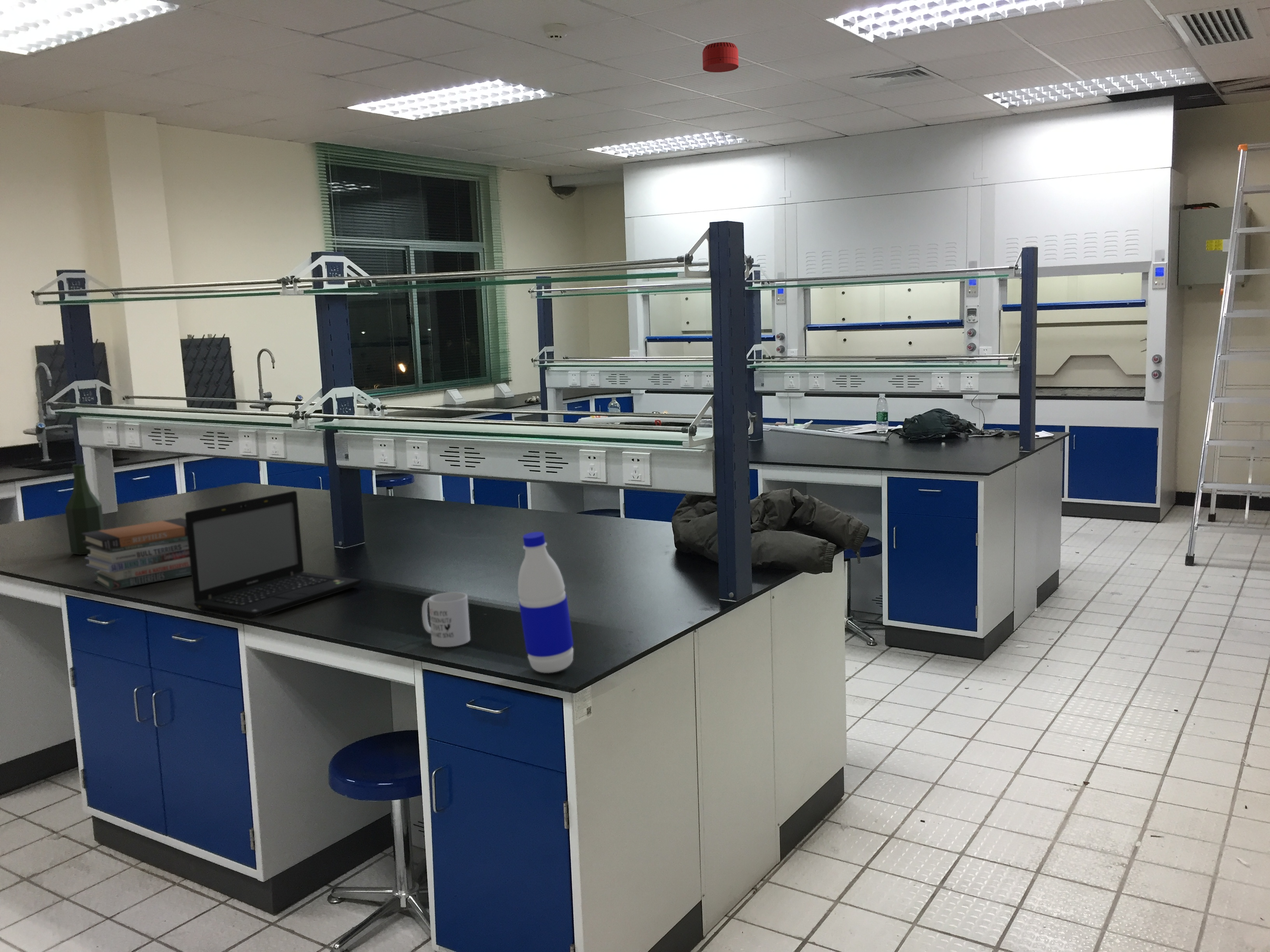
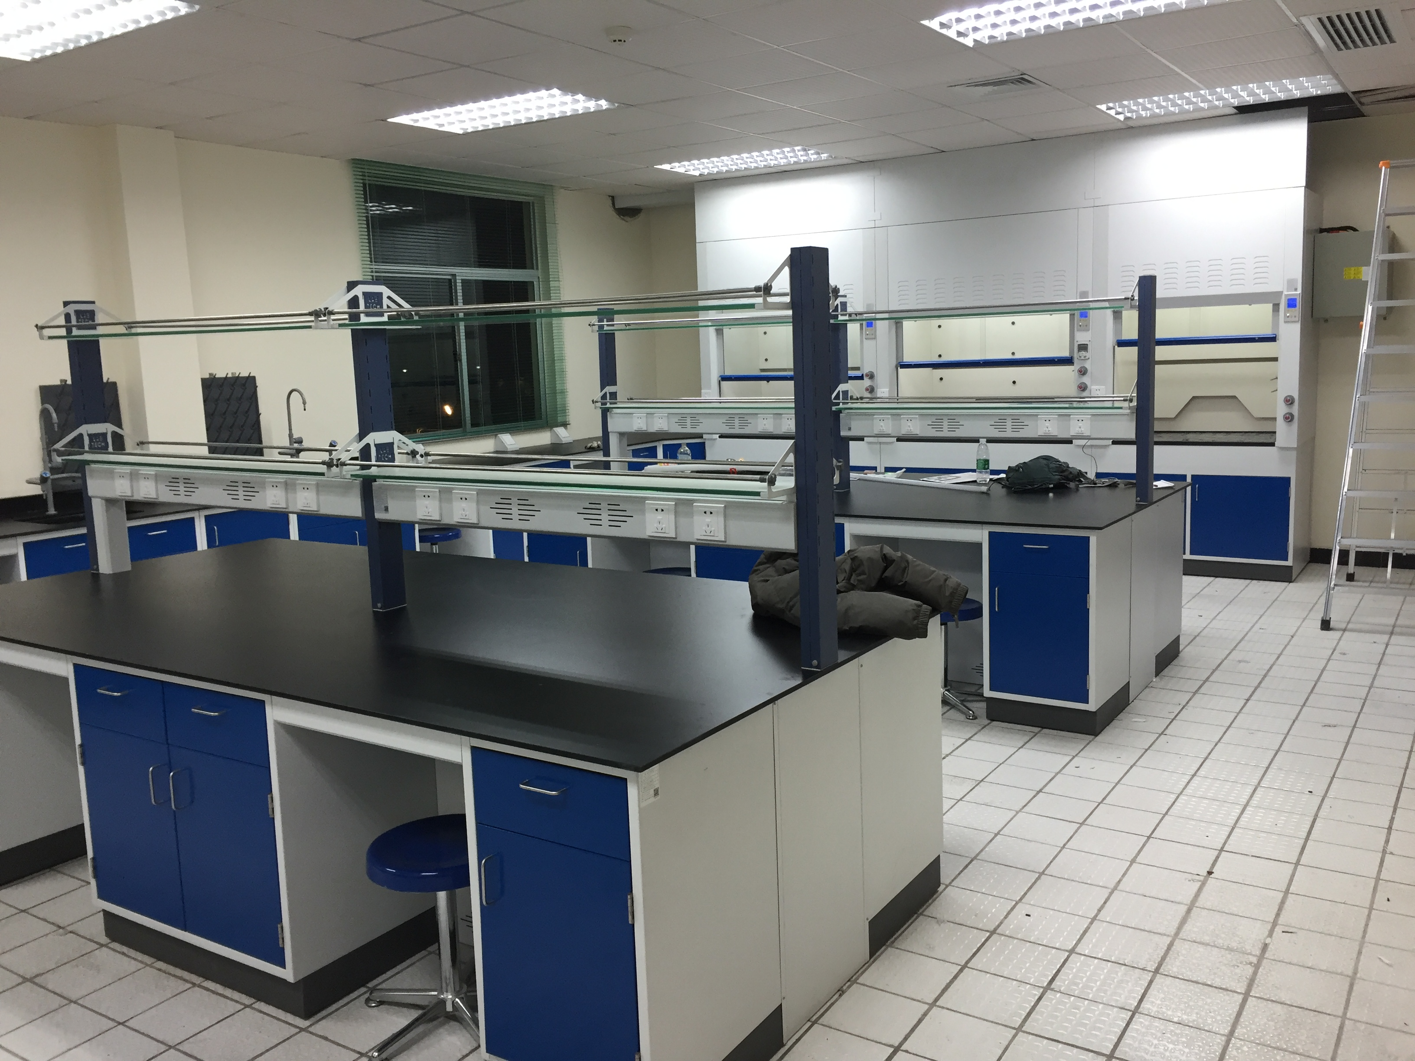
- book stack [82,518,191,590]
- smoke detector [702,42,739,73]
- bottle [65,464,105,555]
- mug [421,592,471,647]
- water bottle [517,532,574,674]
- laptop [184,490,362,620]
